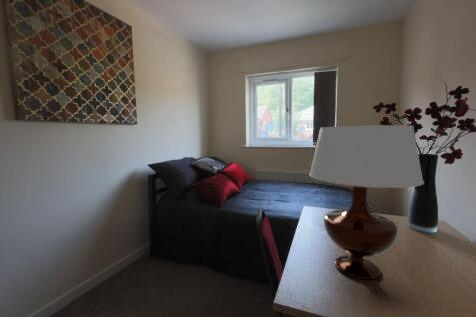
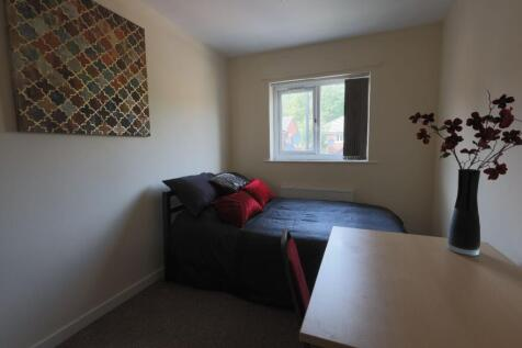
- table lamp [308,124,425,280]
